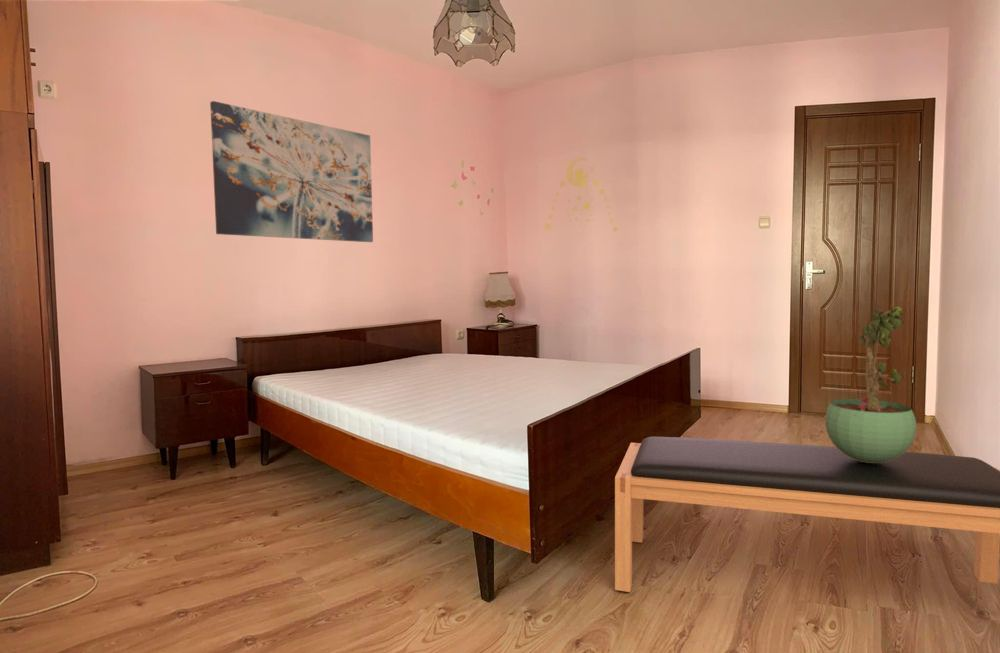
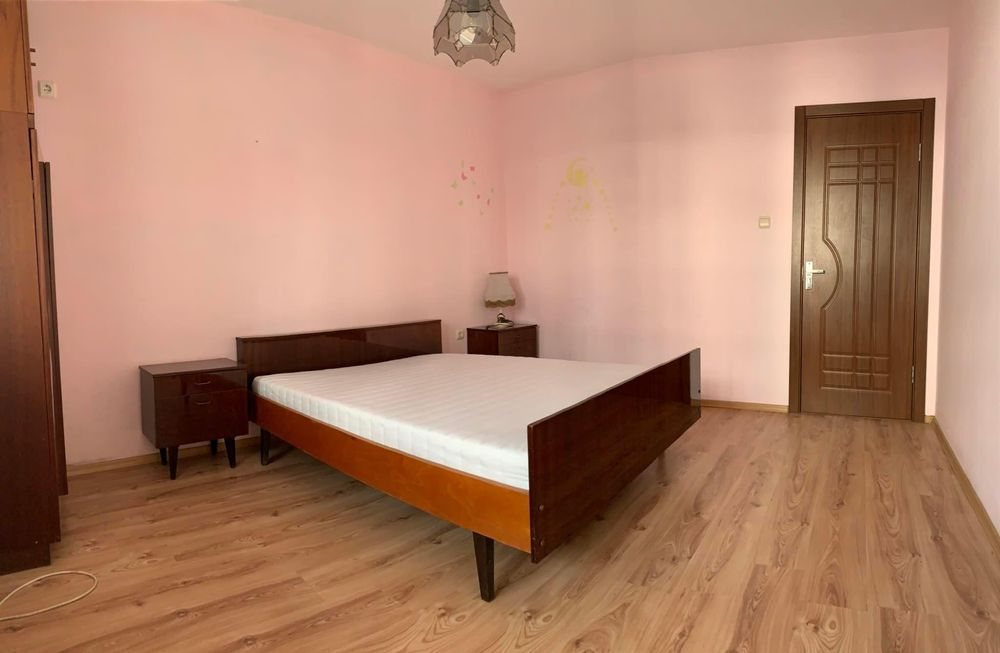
- potted plant [824,305,917,463]
- bench [614,436,1000,593]
- wall art [209,100,374,243]
